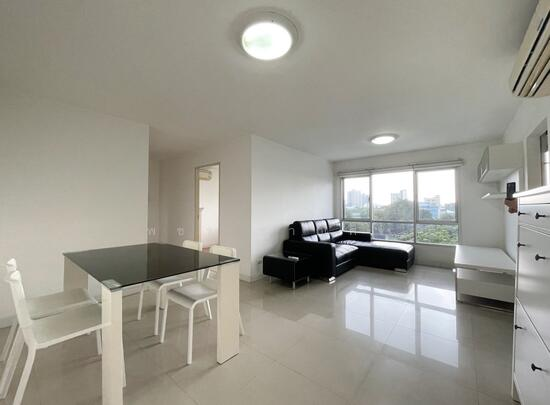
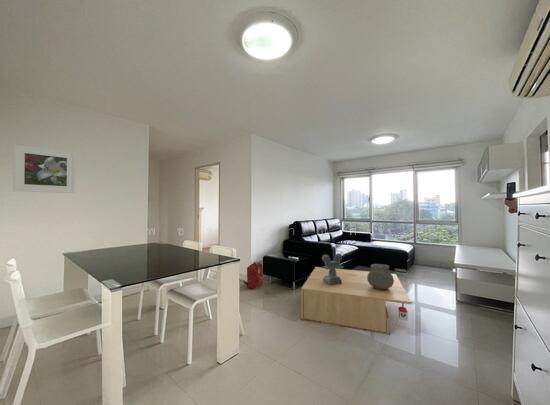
+ ceramic pot [367,263,394,289]
+ coffee table [300,266,413,336]
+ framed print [12,143,77,194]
+ decorative sculpture [321,252,344,285]
+ backpack [242,261,264,290]
